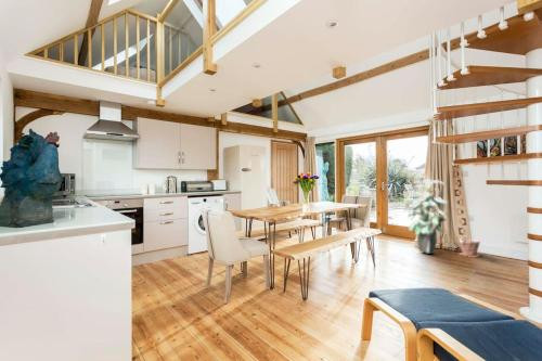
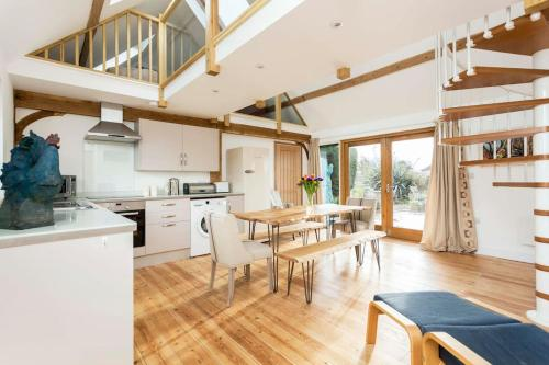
- plant pot [457,238,482,259]
- indoor plant [402,173,449,255]
